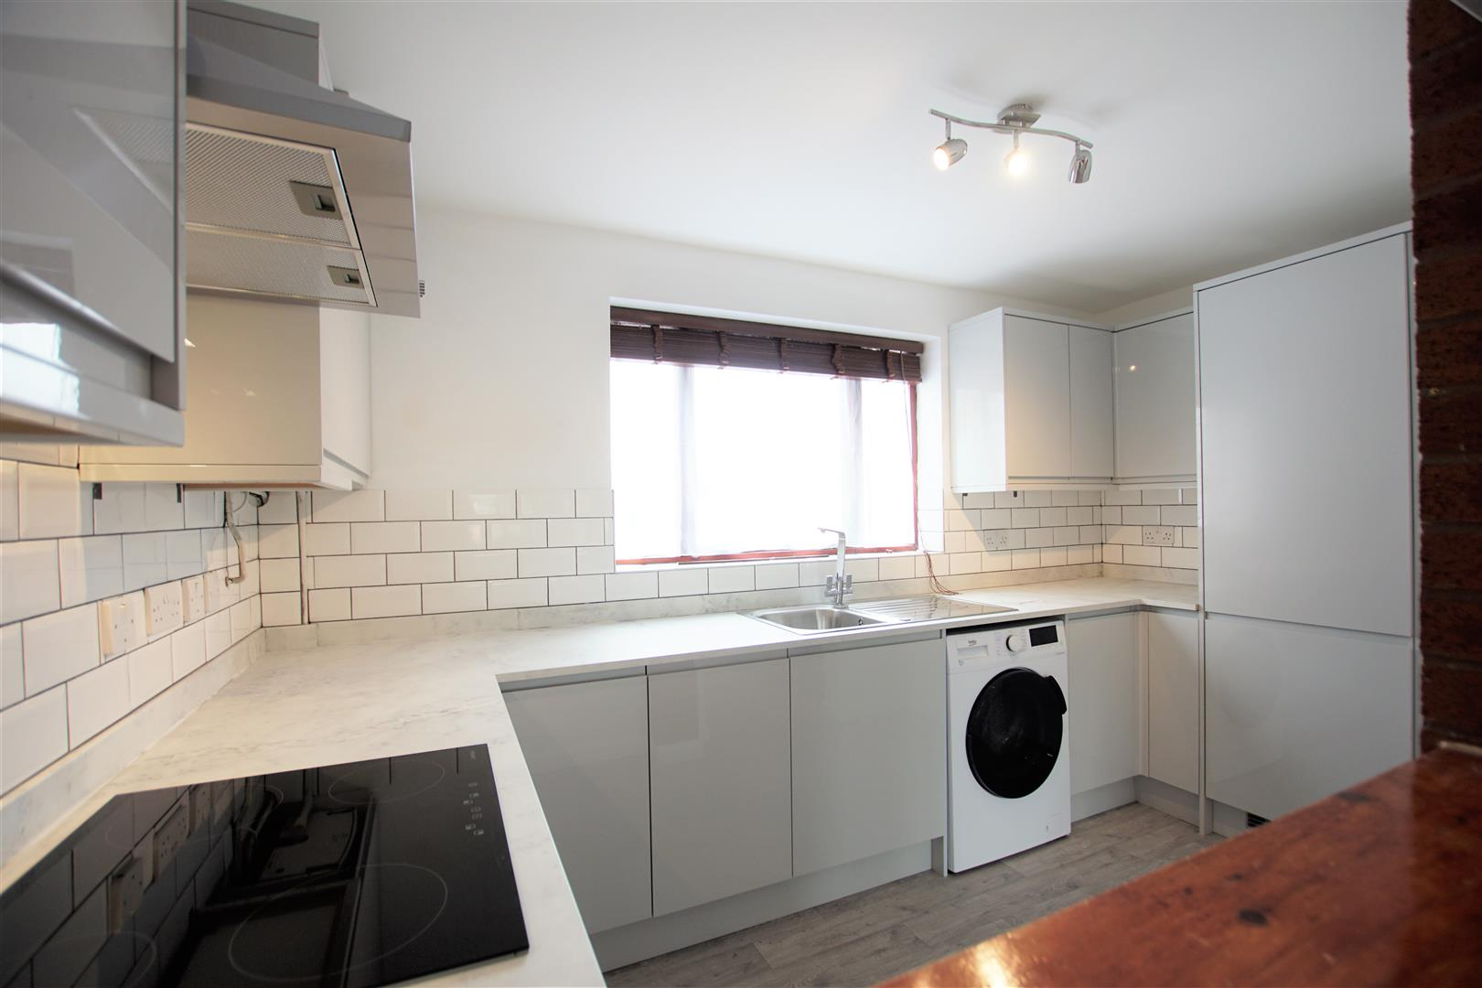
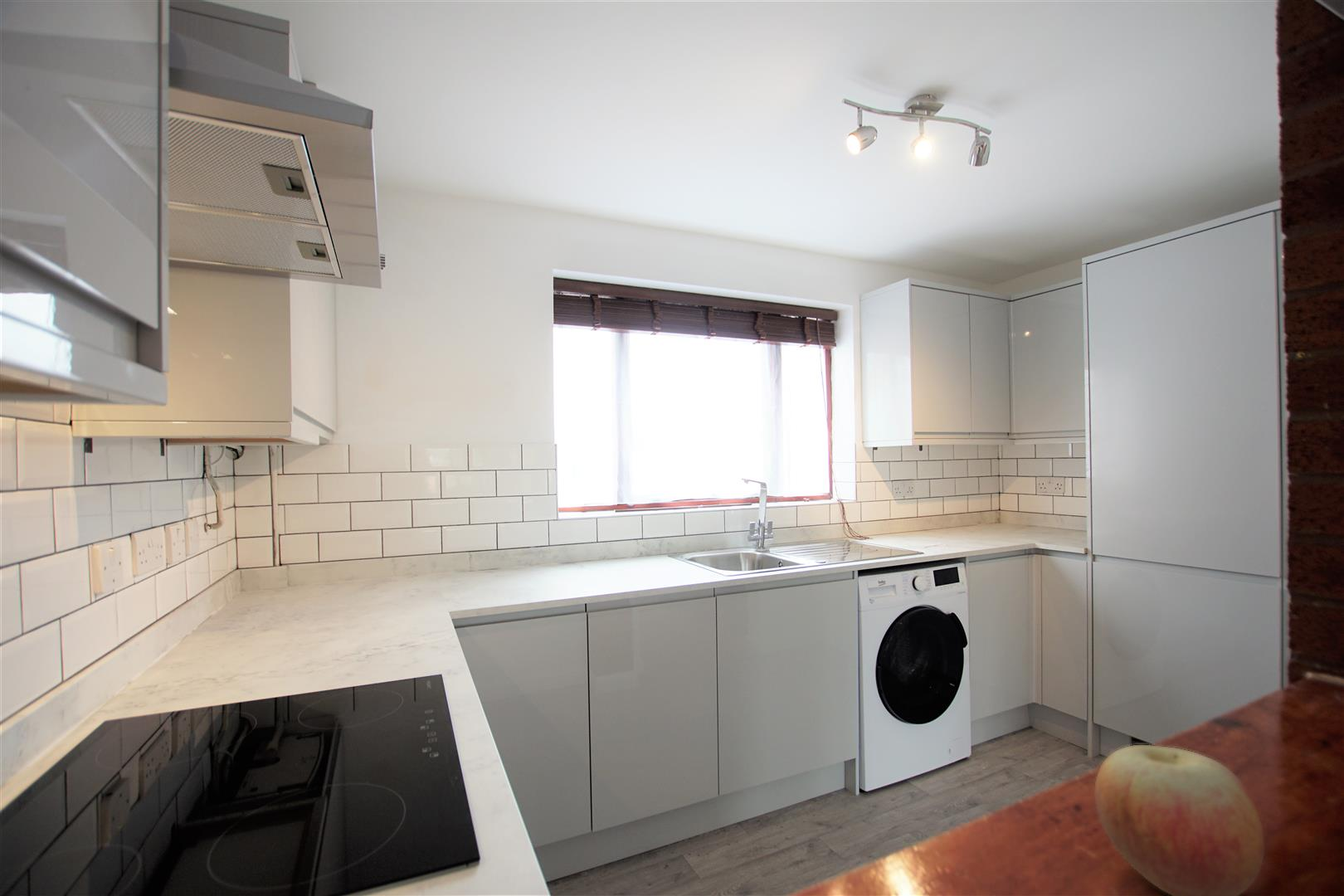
+ apple [1093,744,1265,896]
